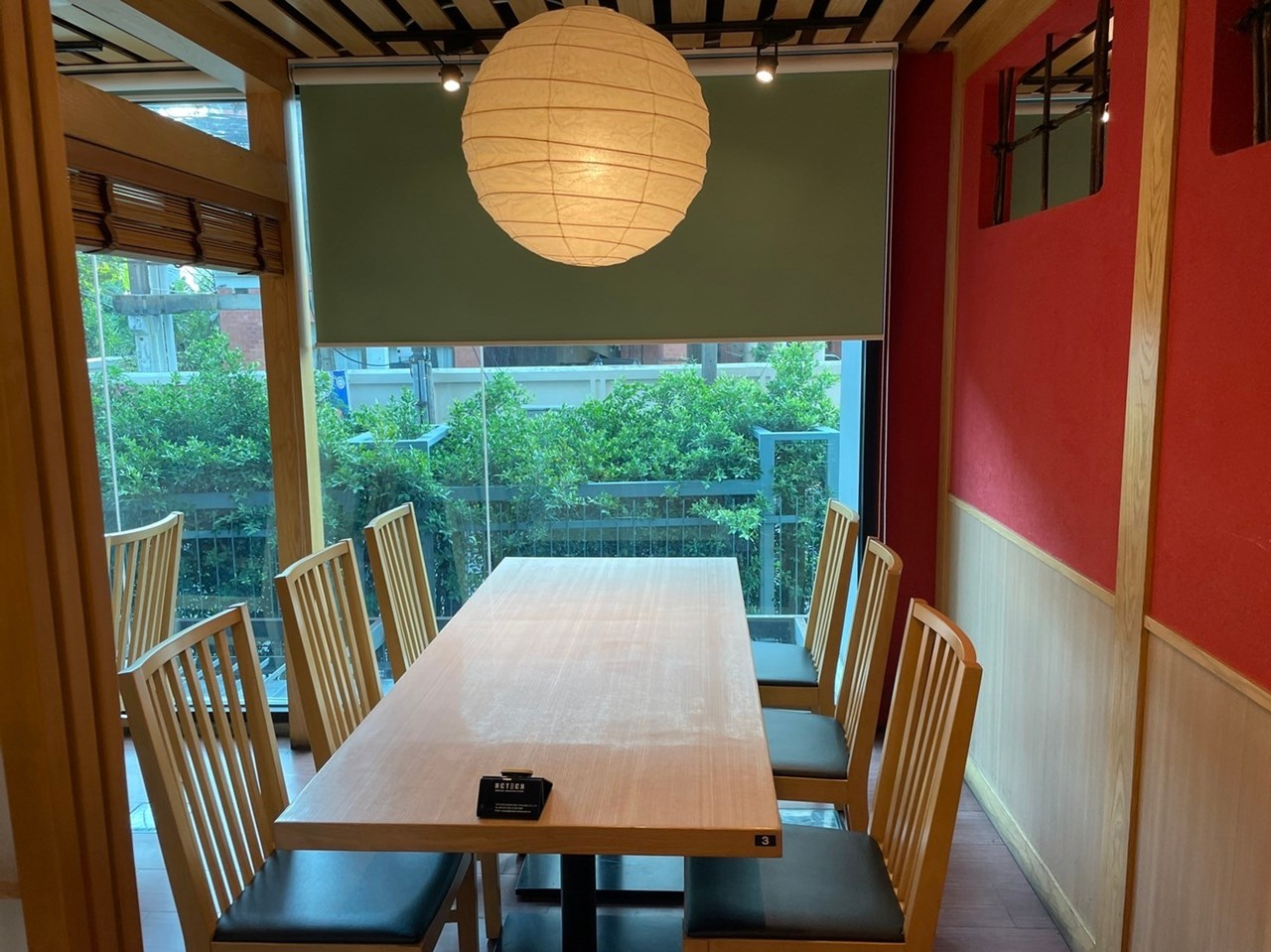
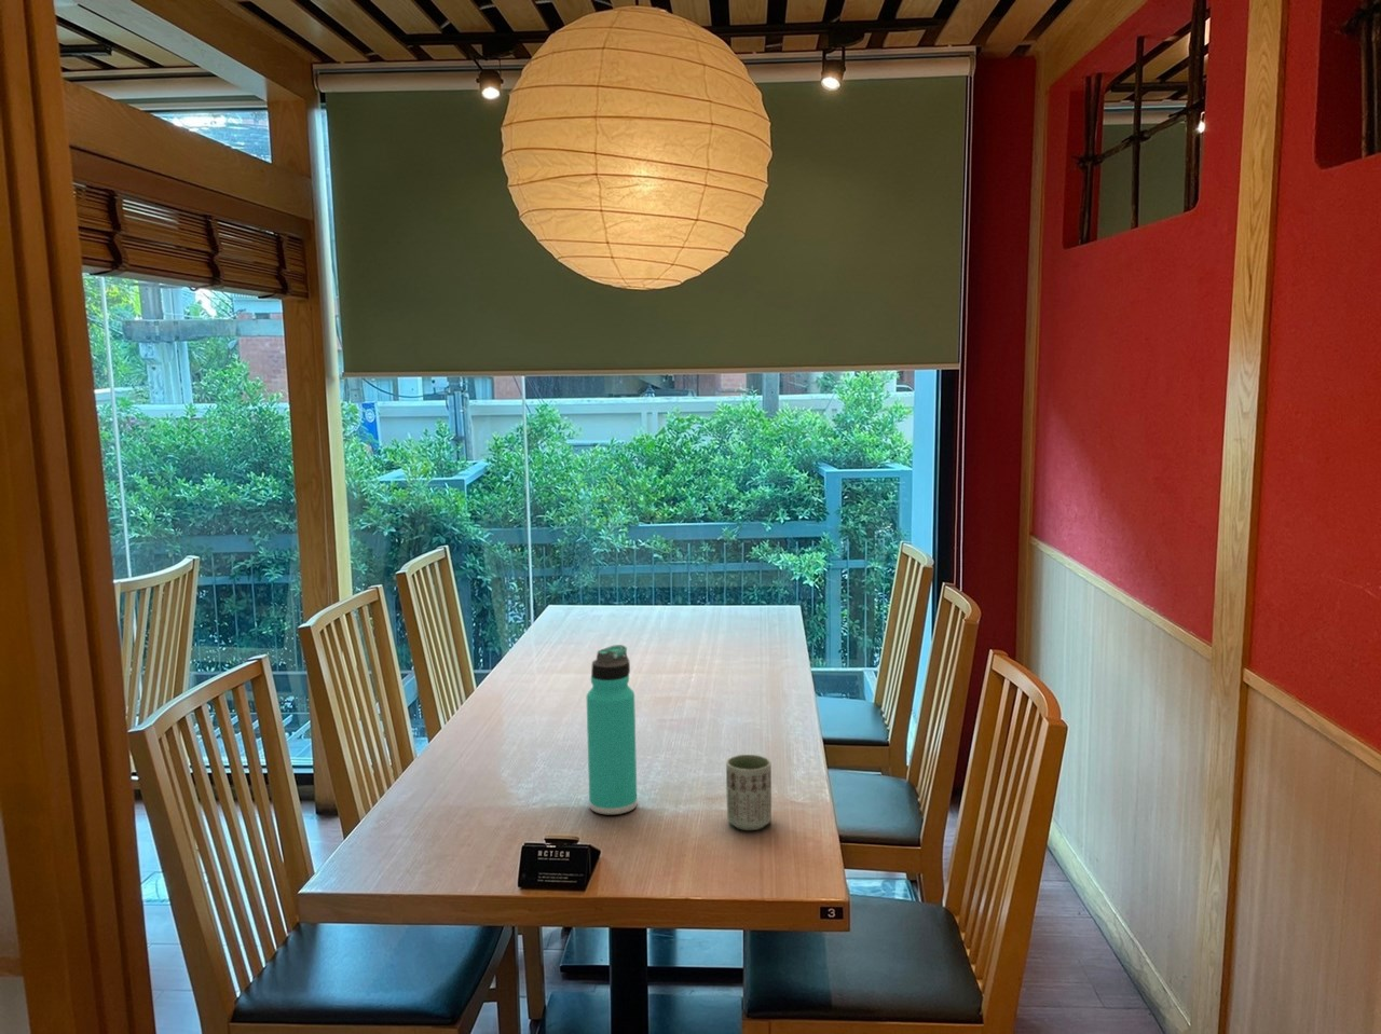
+ cup [725,754,773,831]
+ thermos bottle [586,644,638,815]
